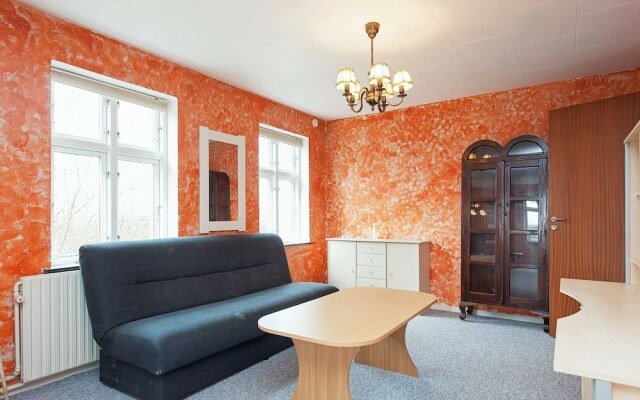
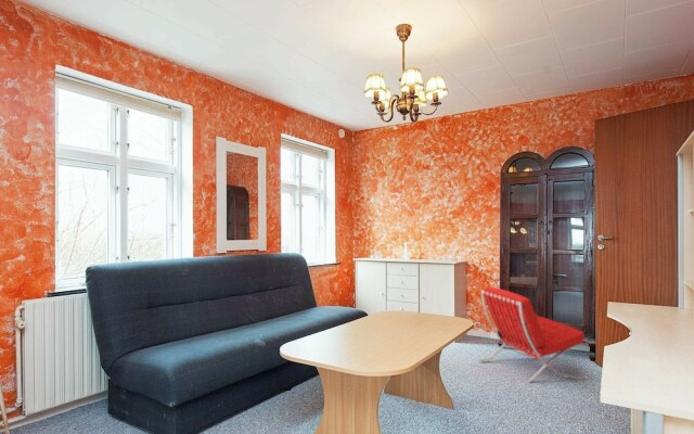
+ lounge chair [477,285,586,384]
